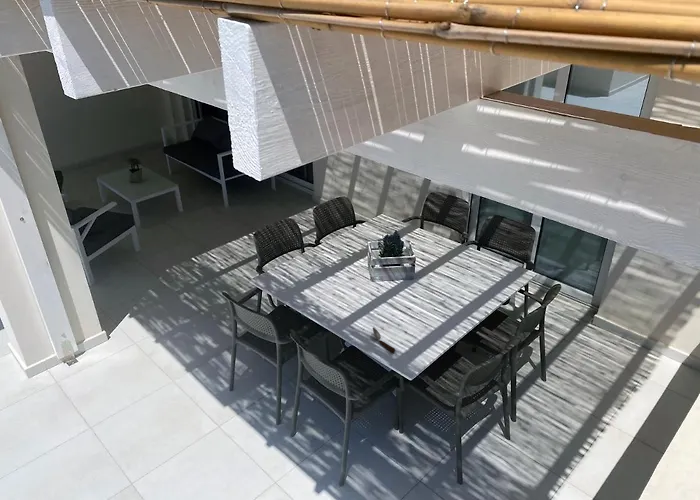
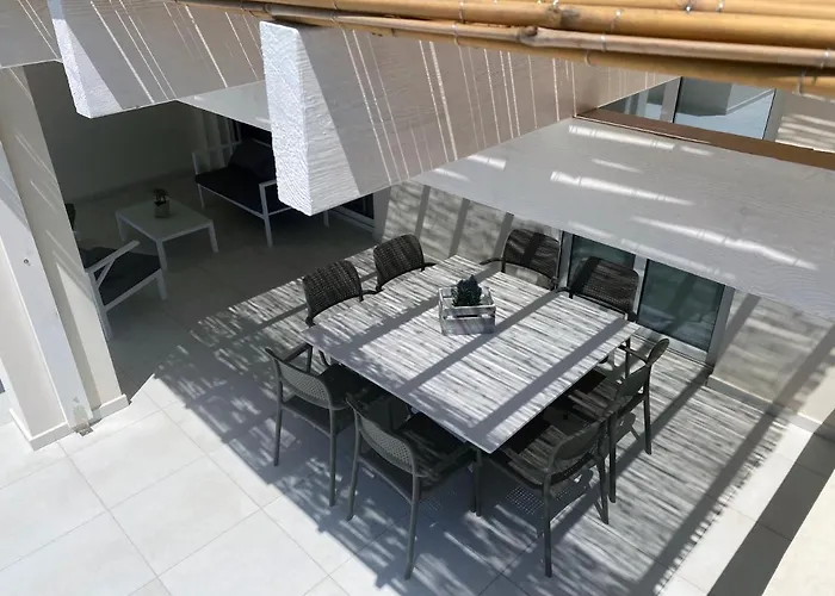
- spoon [372,327,396,354]
